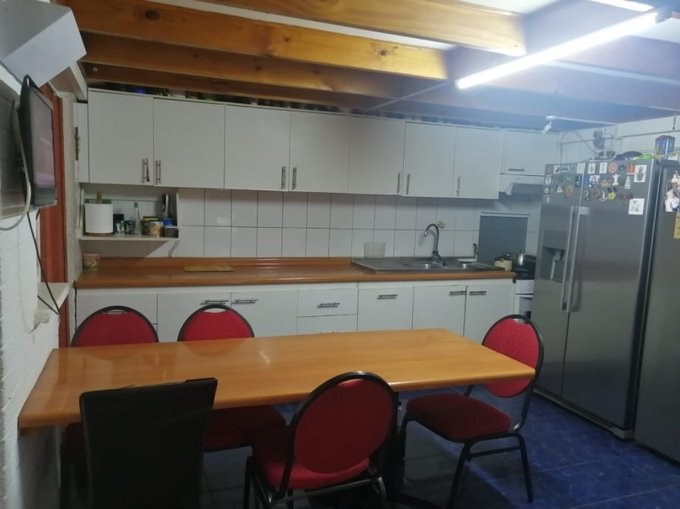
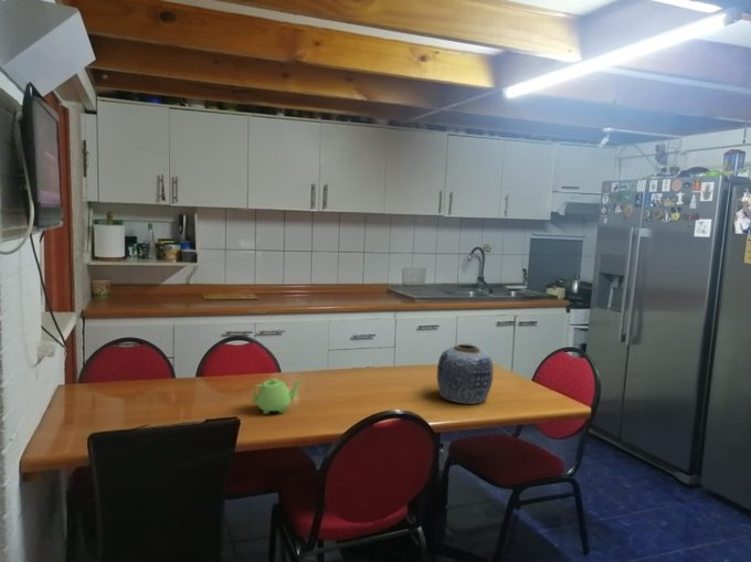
+ teapot [250,378,304,415]
+ vase [436,342,494,405]
